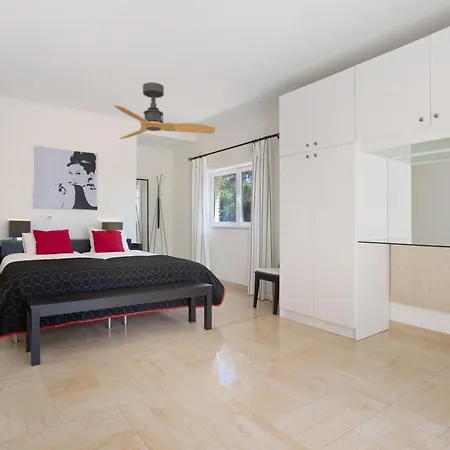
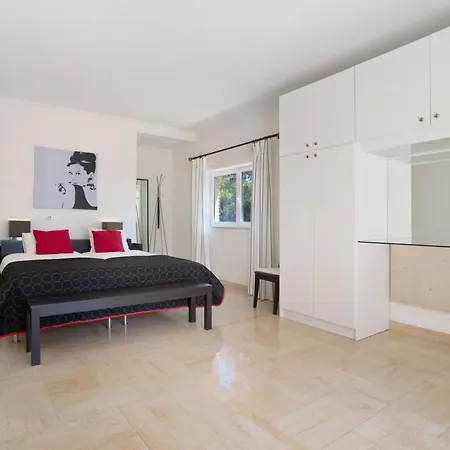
- ceiling fan [113,81,216,140]
